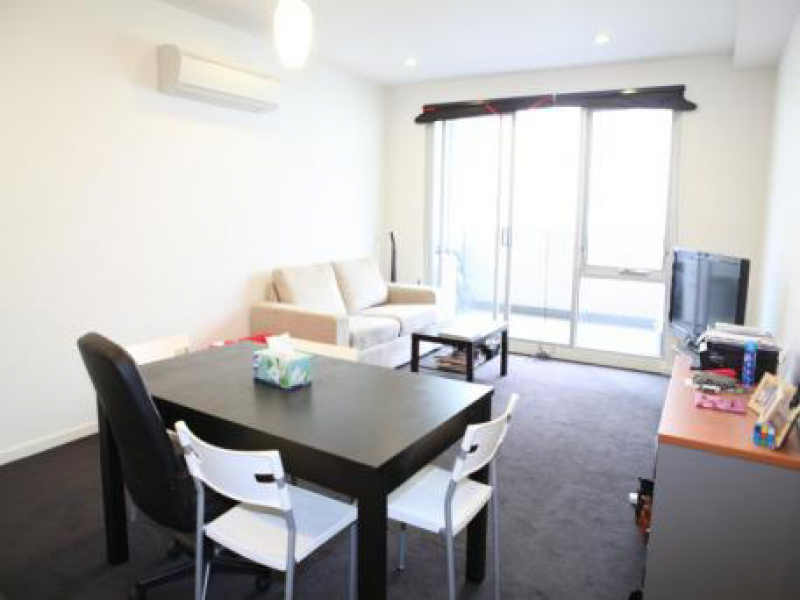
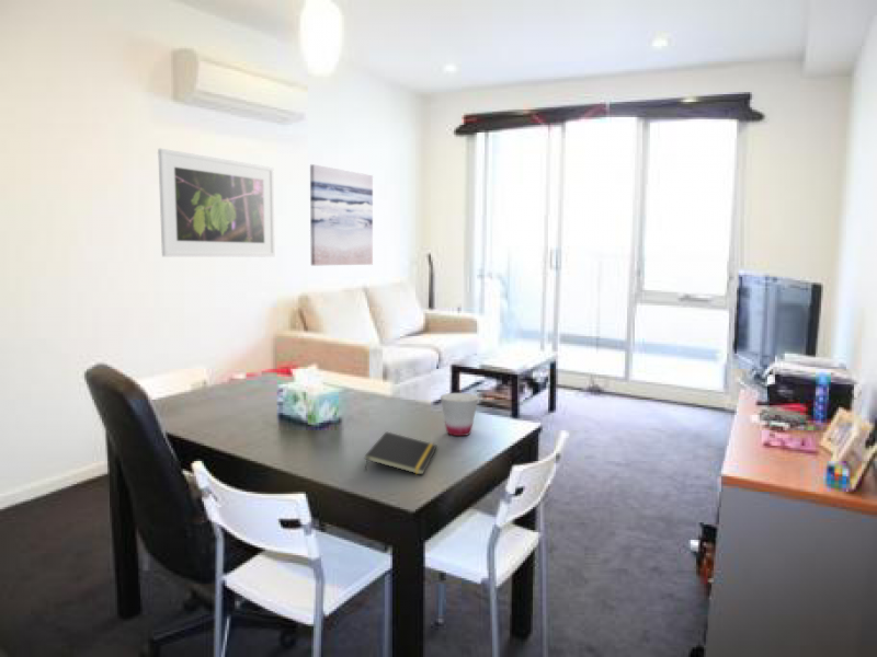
+ notepad [364,430,438,475]
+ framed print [157,148,276,257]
+ wall art [309,163,374,266]
+ cup [440,392,479,437]
